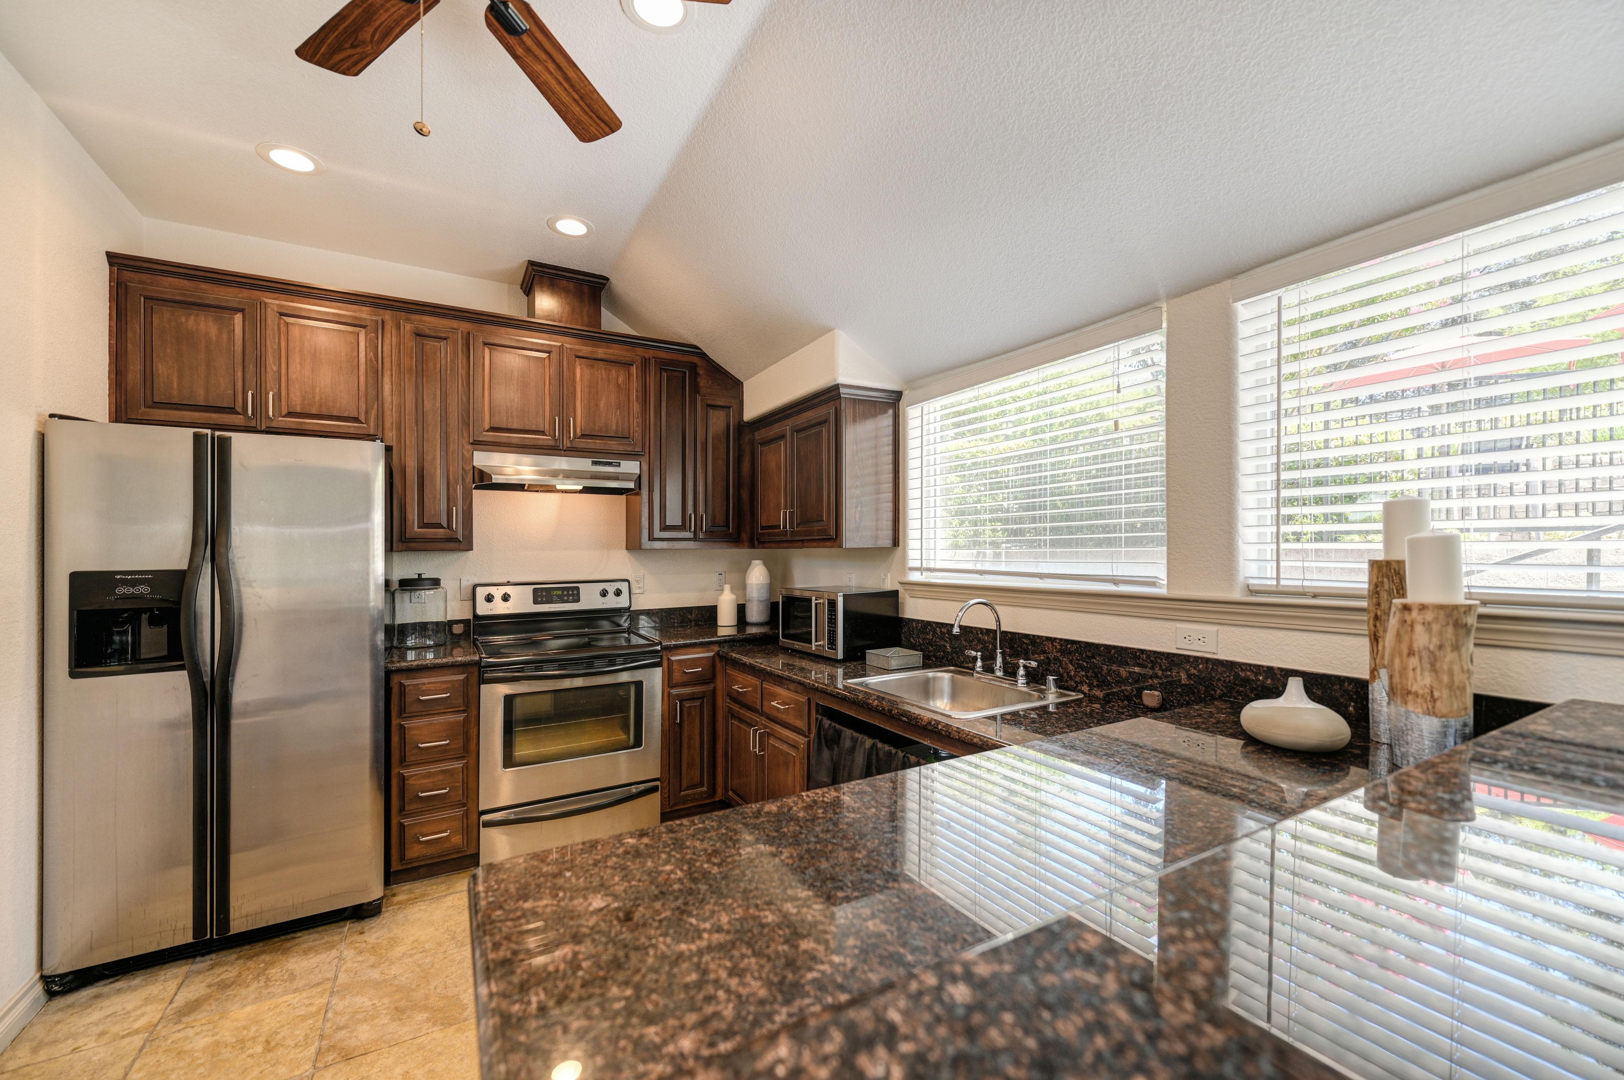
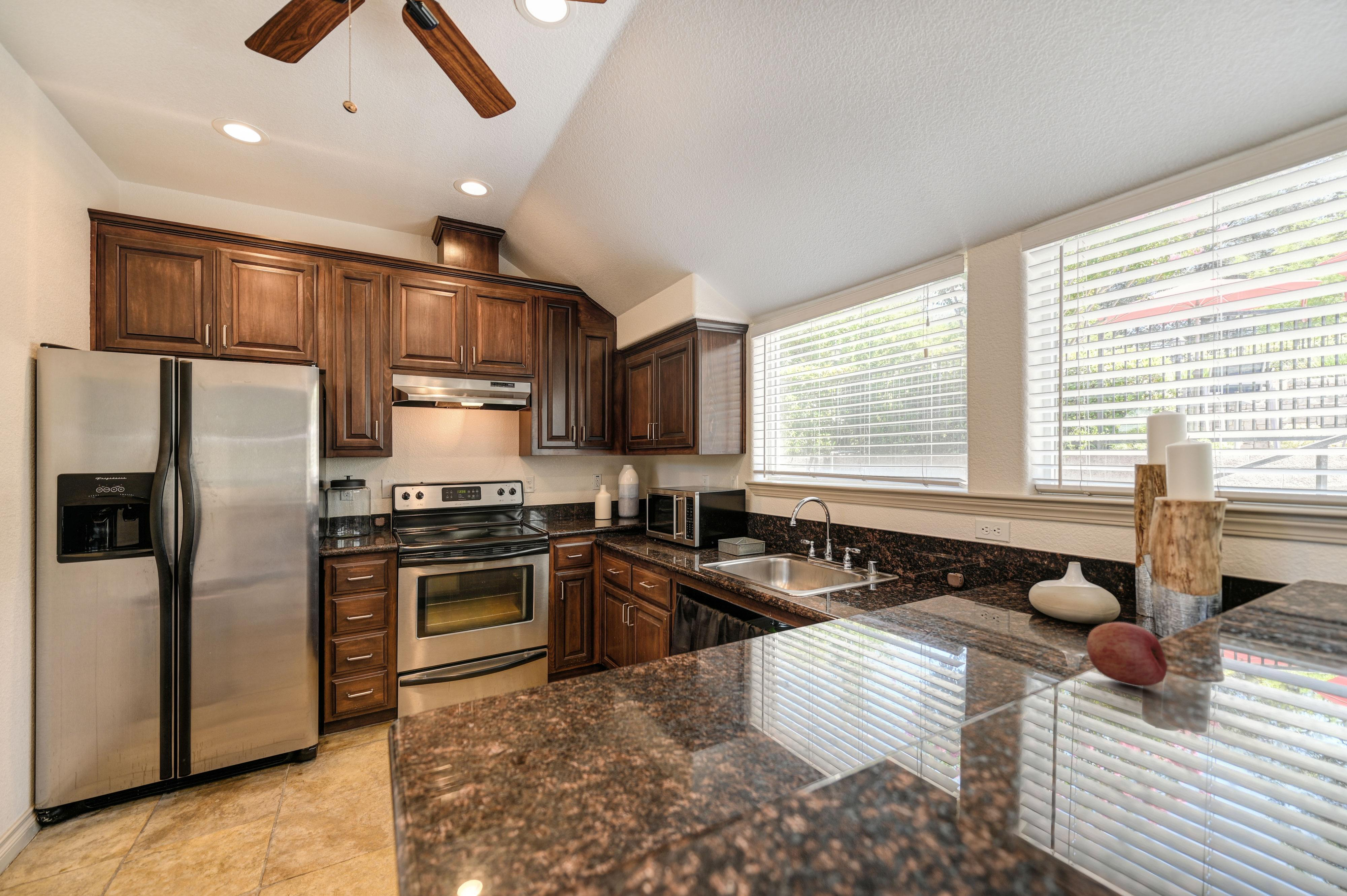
+ fruit [1086,622,1168,687]
